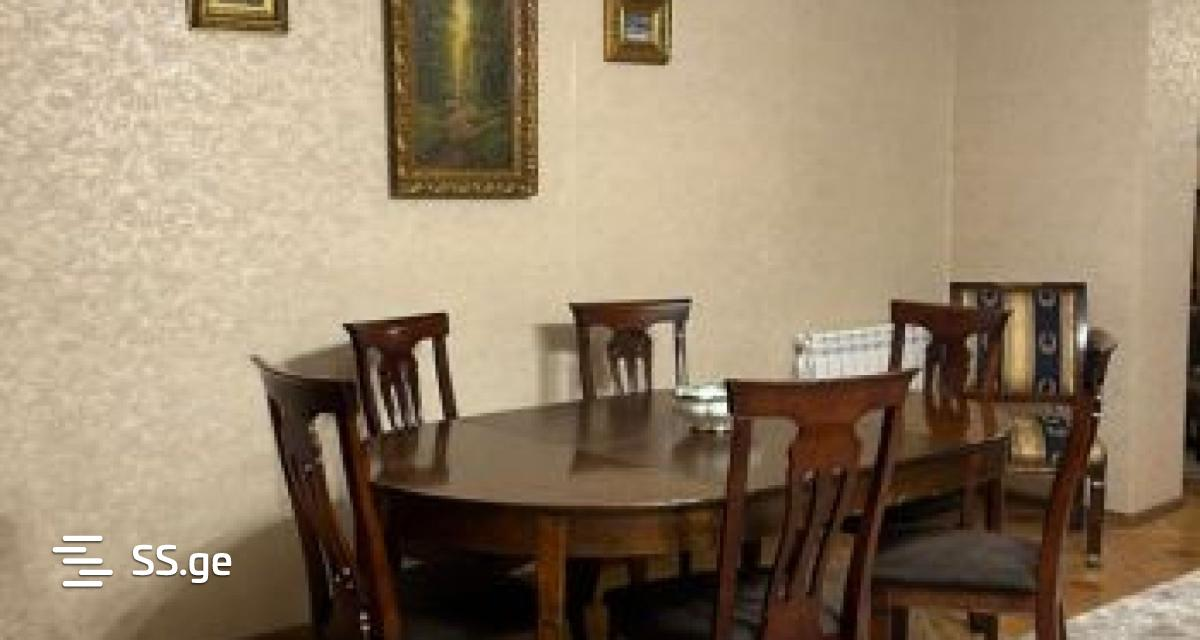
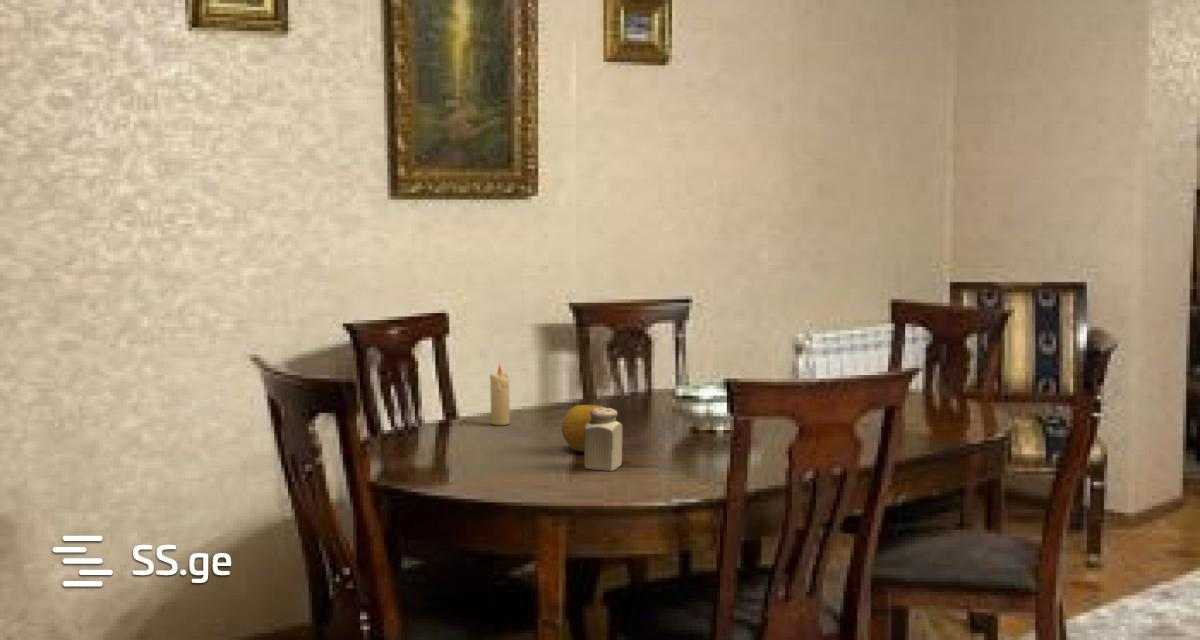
+ candle [489,362,511,426]
+ salt shaker [583,407,623,472]
+ fruit [561,404,606,452]
